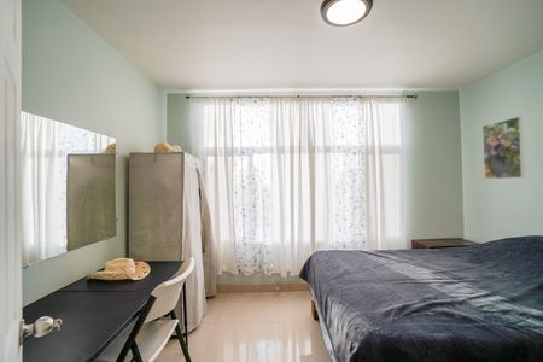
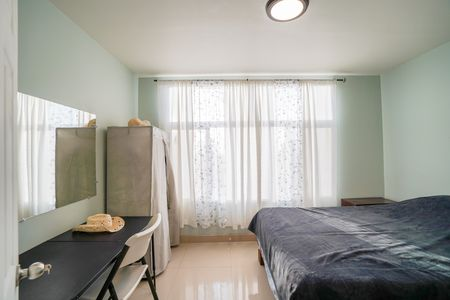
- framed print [481,115,526,180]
